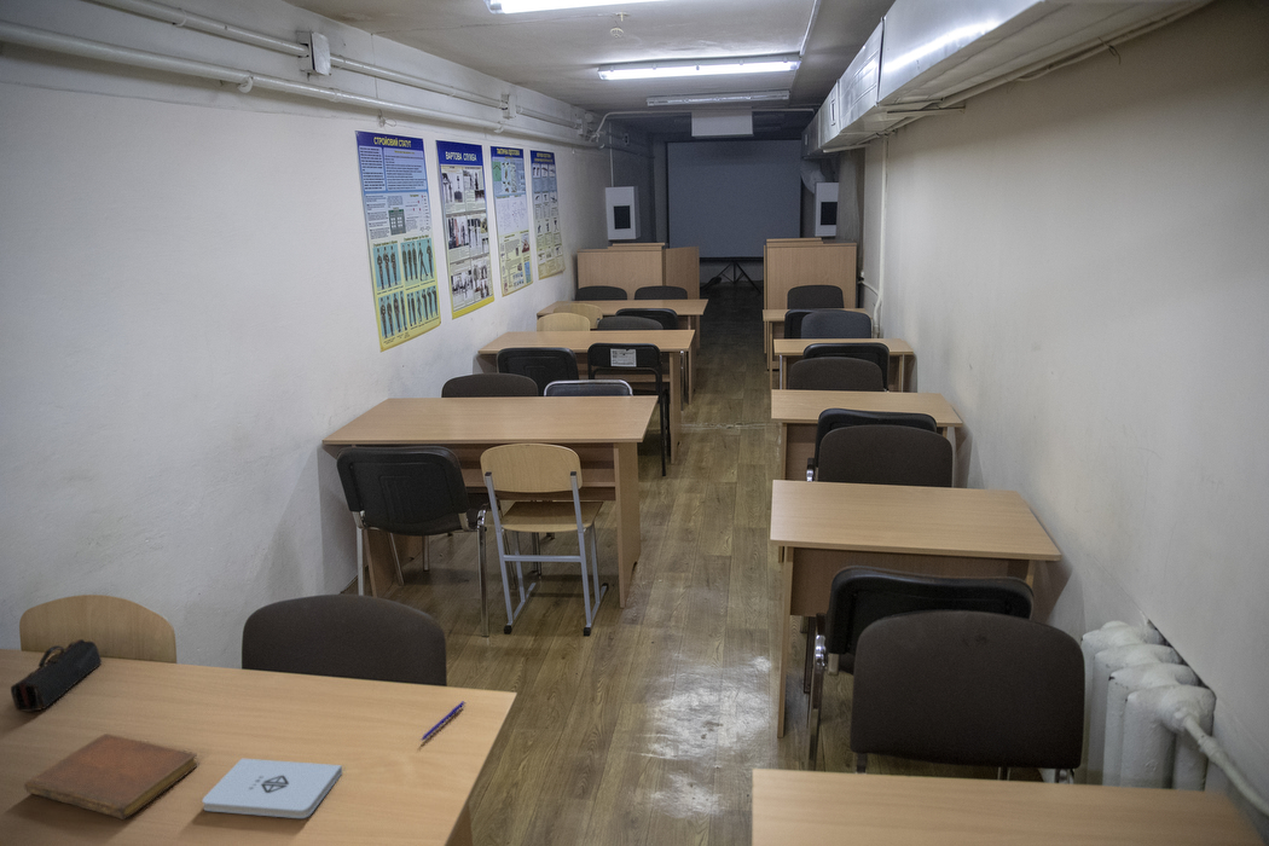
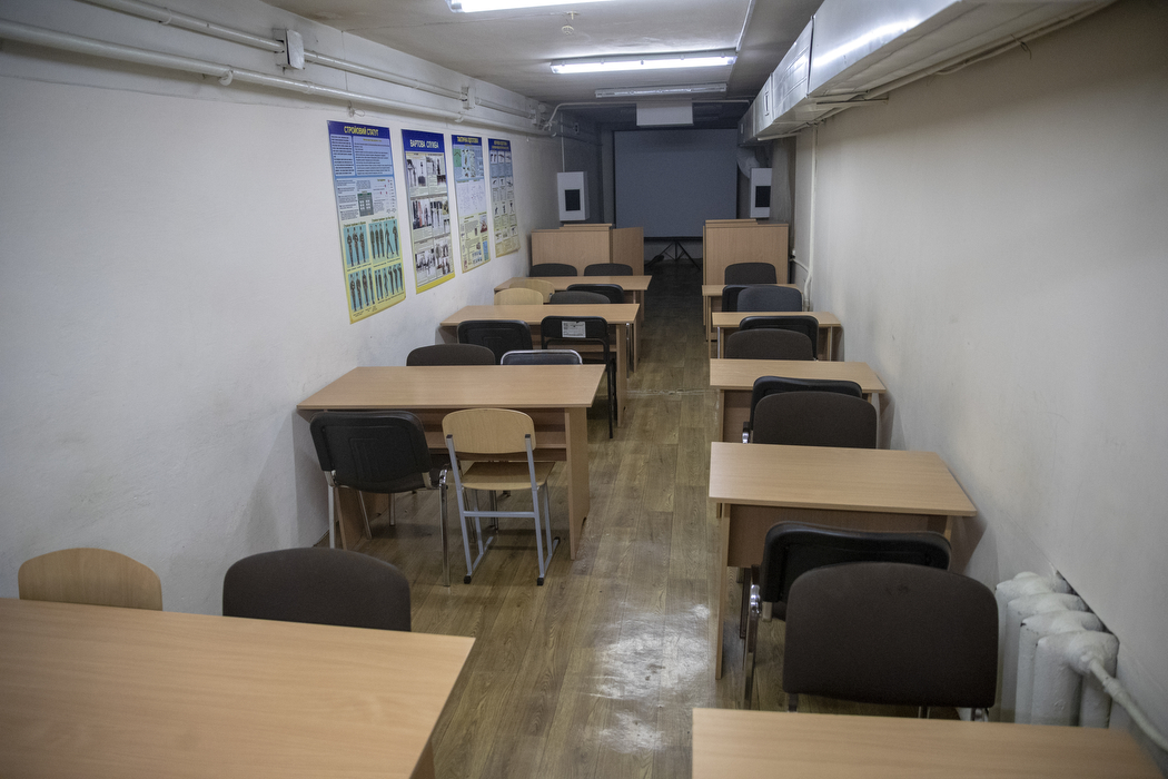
- notebook [23,732,199,821]
- pencil case [10,638,103,713]
- pen [419,701,465,742]
- notepad [202,758,343,819]
